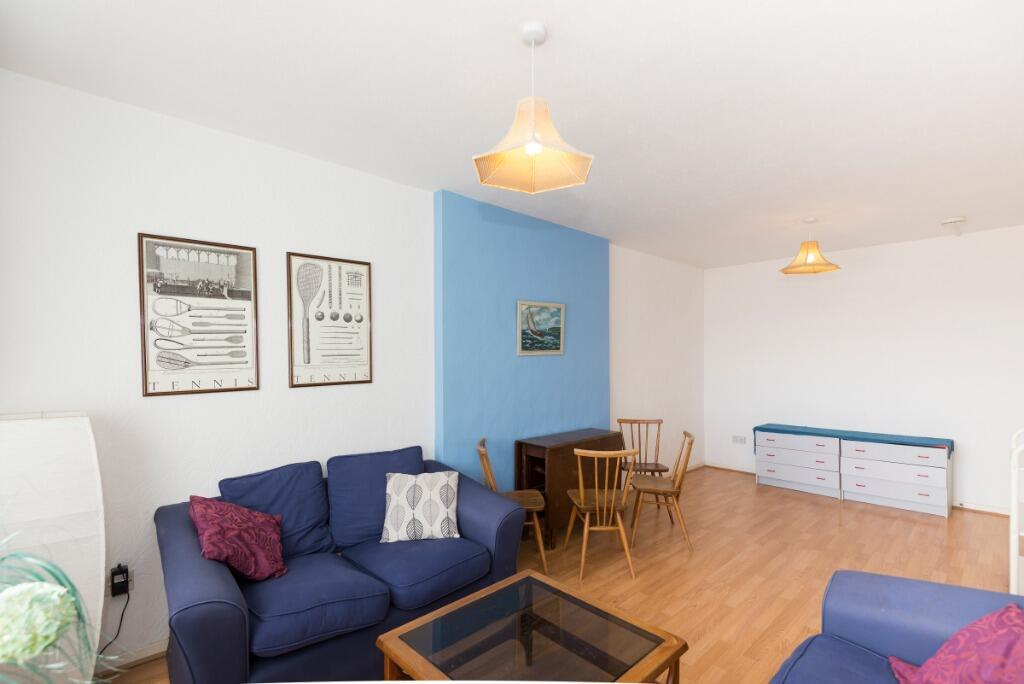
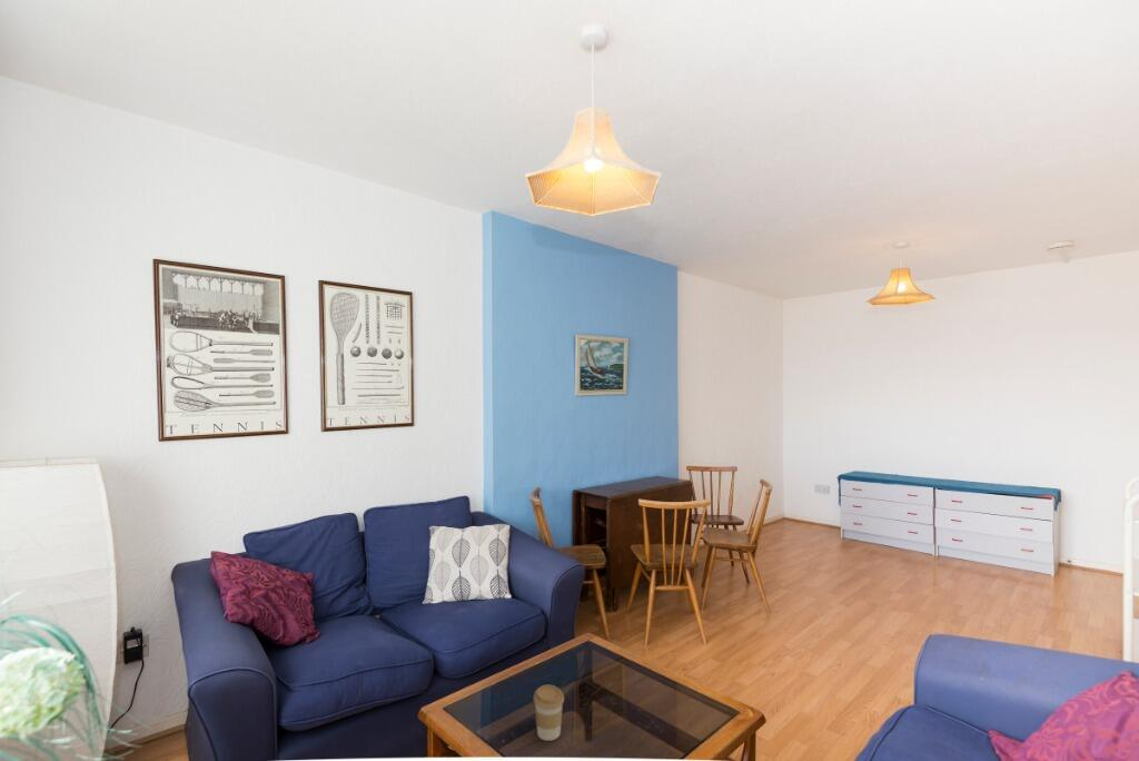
+ coffee cup [533,684,565,742]
